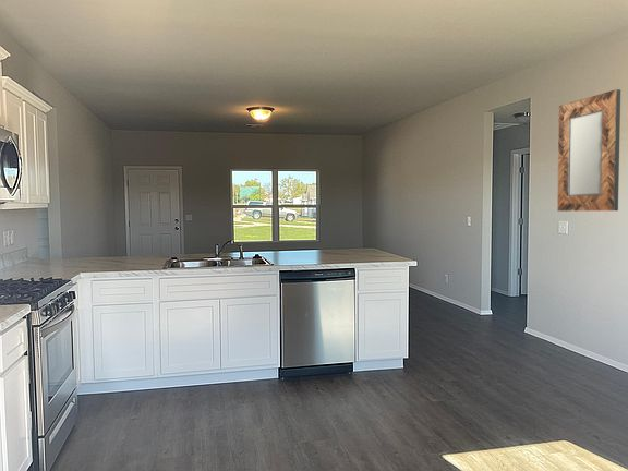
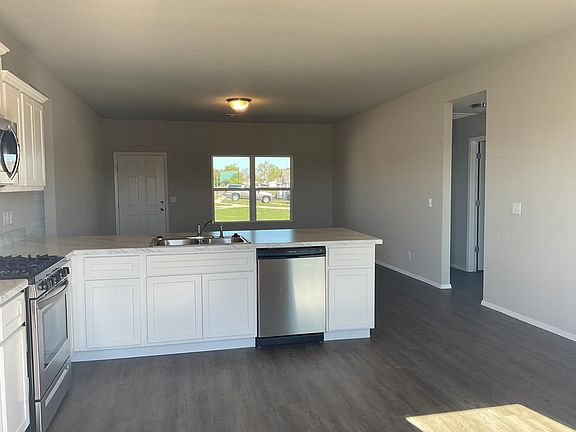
- home mirror [556,88,621,213]
